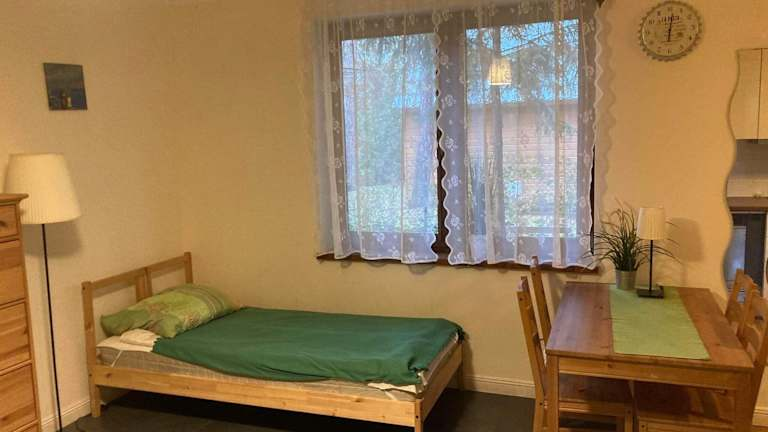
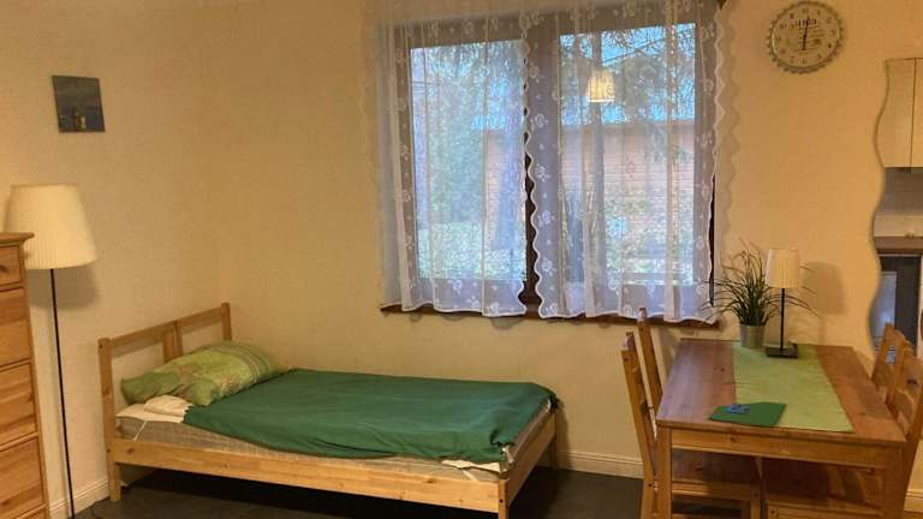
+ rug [707,400,787,428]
